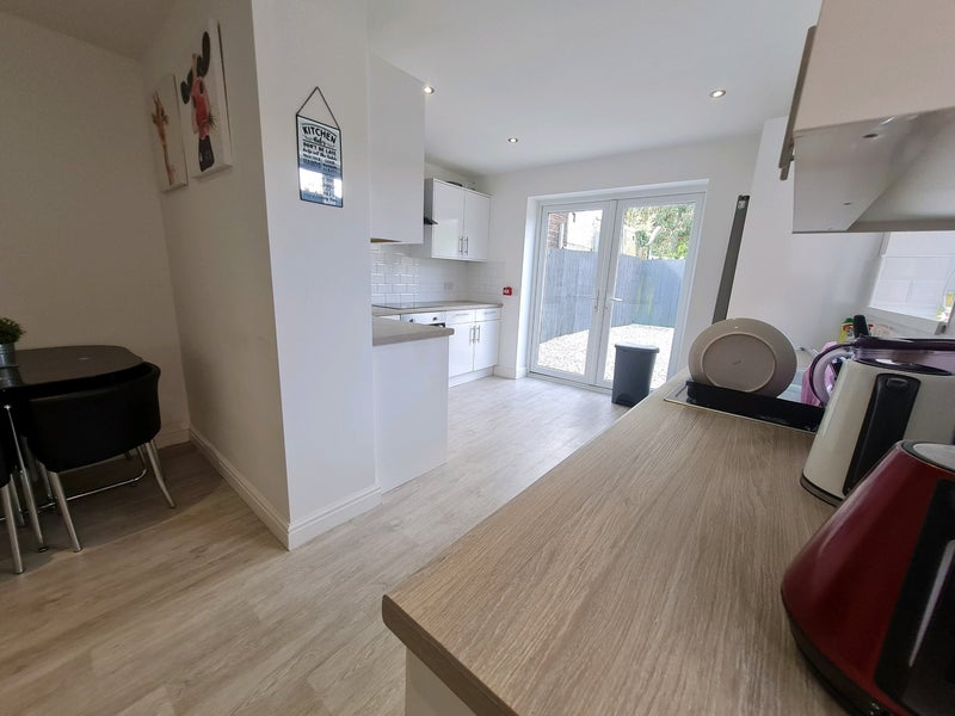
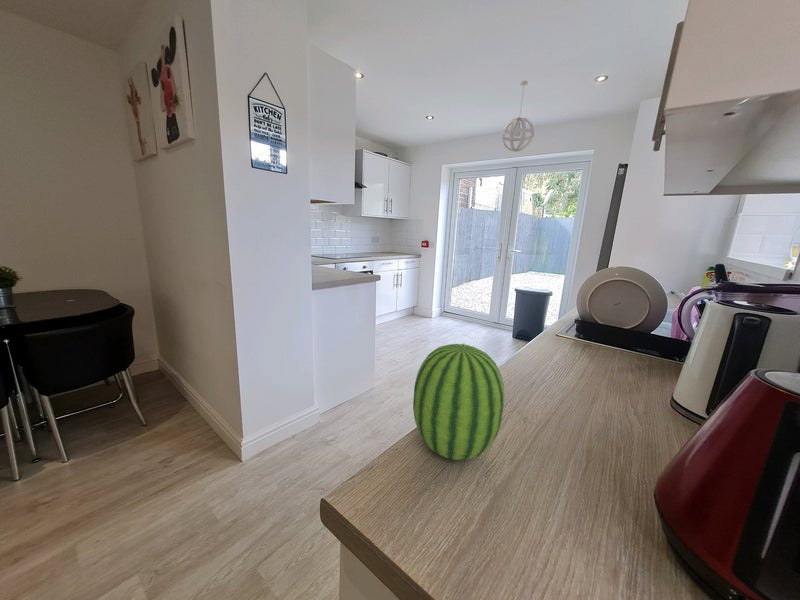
+ pendant light [501,80,535,153]
+ fruit [412,342,506,461]
